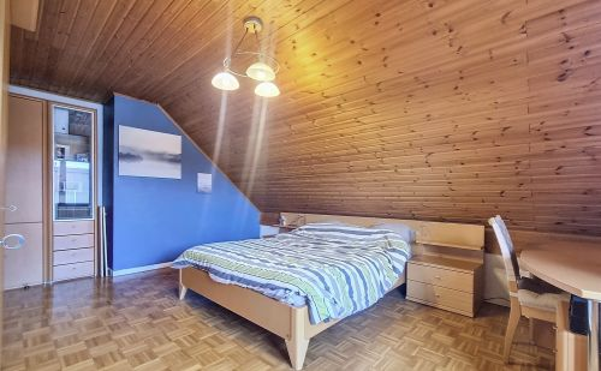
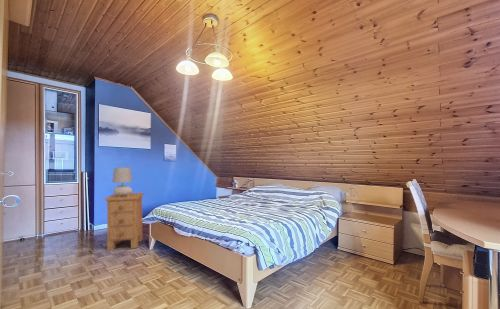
+ nightstand [103,192,145,251]
+ table lamp [111,166,133,197]
